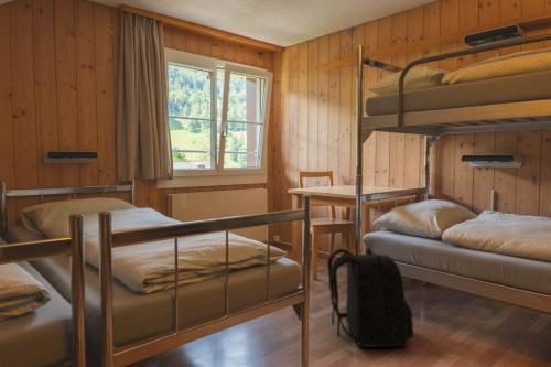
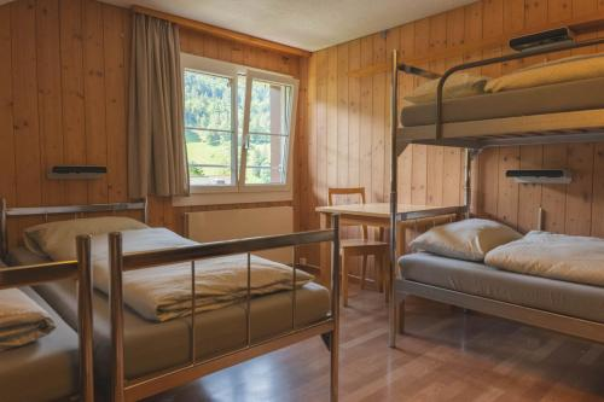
- backpack [326,247,414,348]
